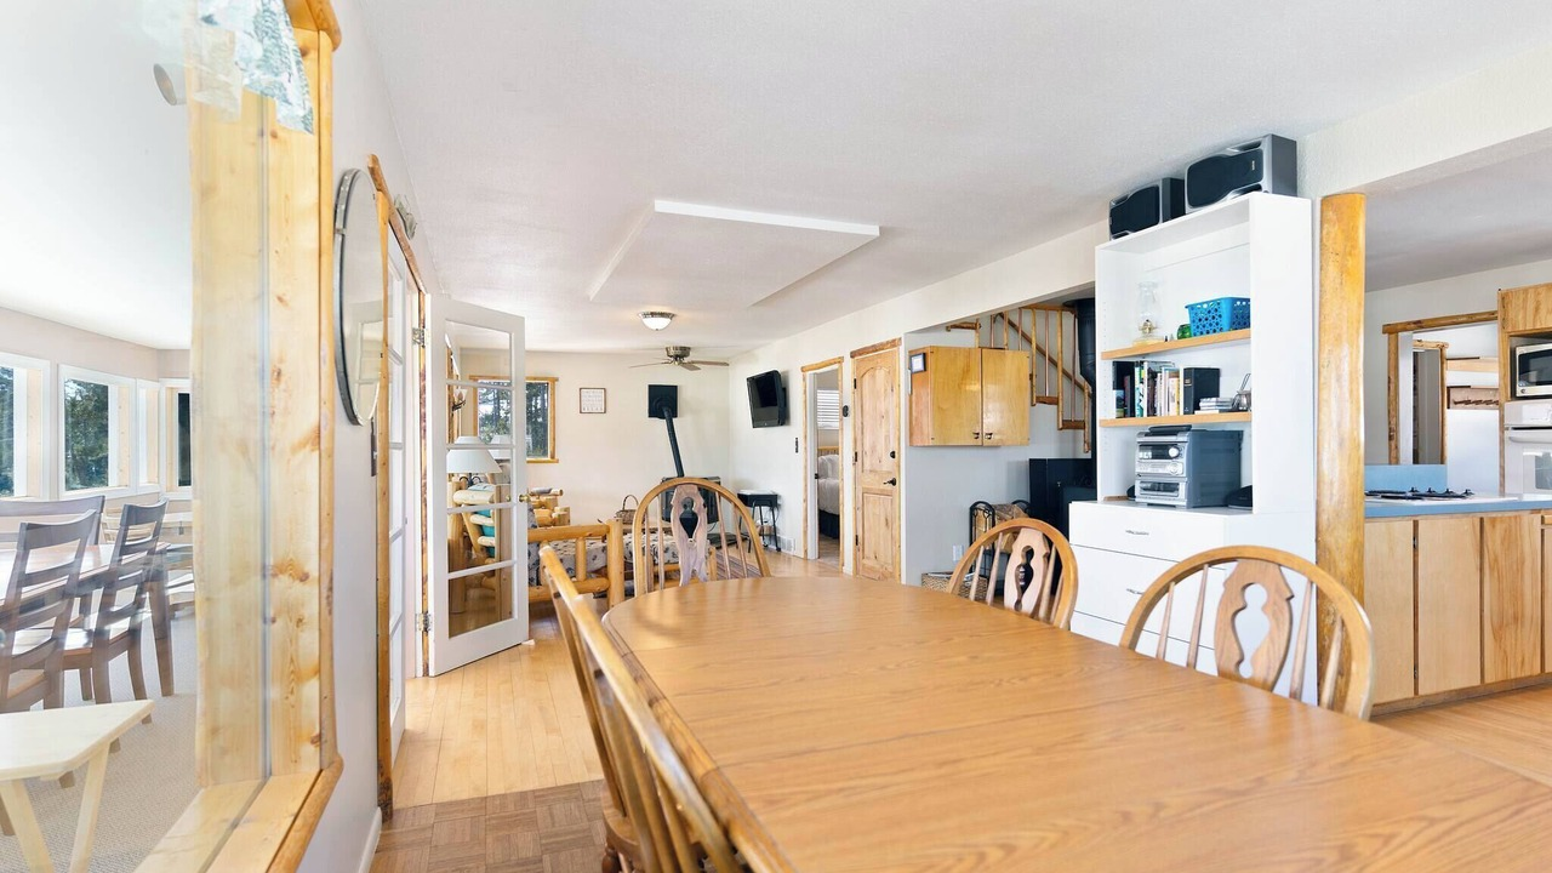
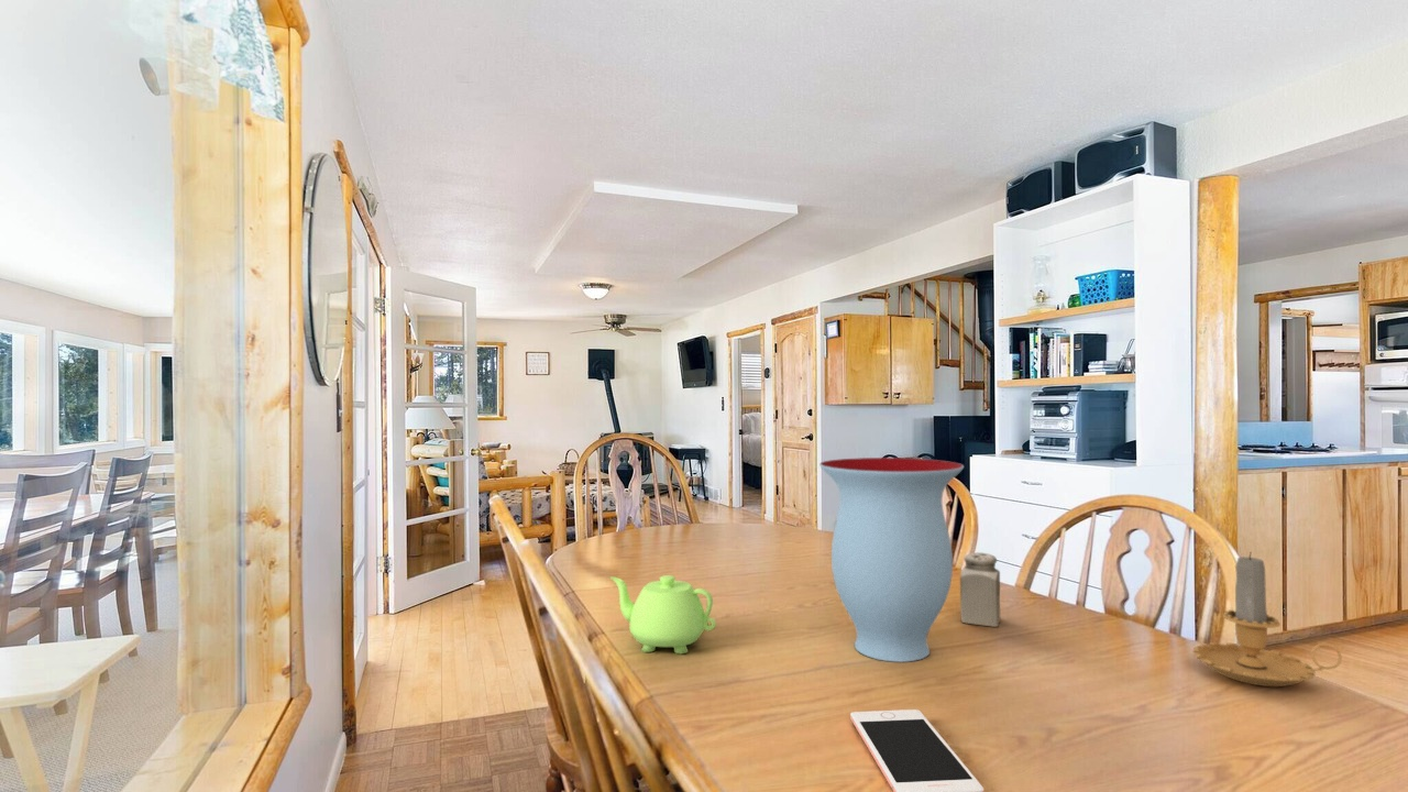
+ teapot [609,574,717,654]
+ candle [1191,552,1343,688]
+ vase [818,457,965,663]
+ salt shaker [959,551,1001,628]
+ cell phone [849,708,985,792]
